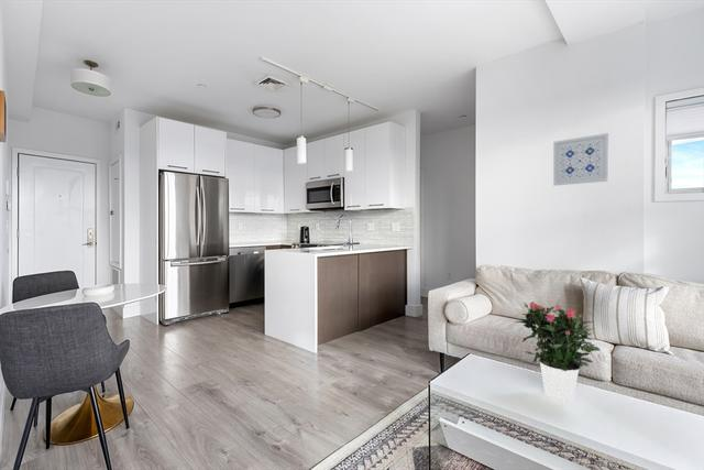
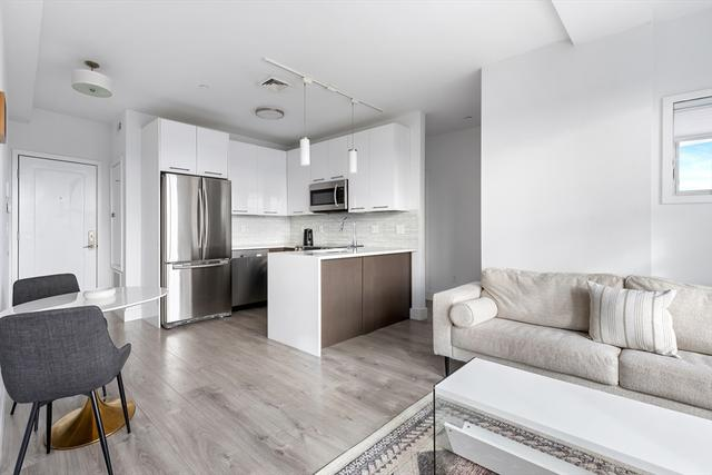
- potted flower [514,300,602,402]
- wall art [552,132,609,187]
